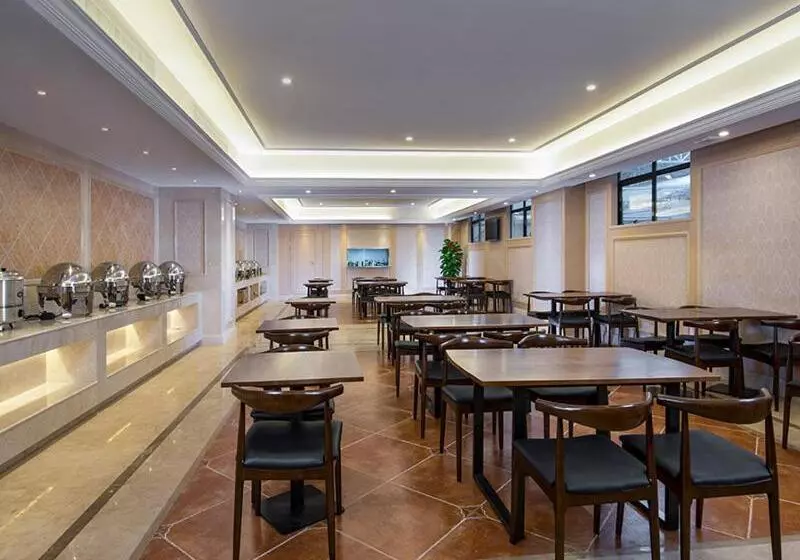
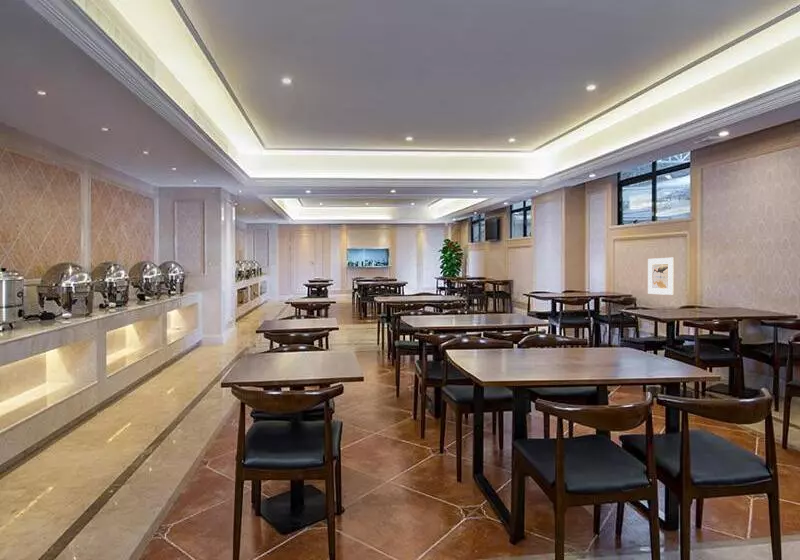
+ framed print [647,257,675,296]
